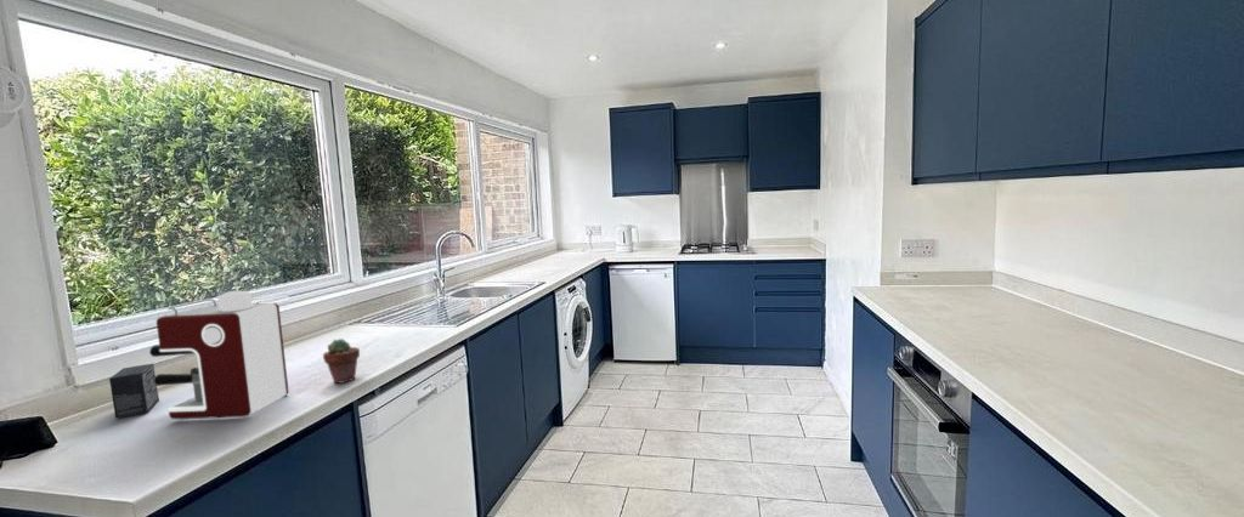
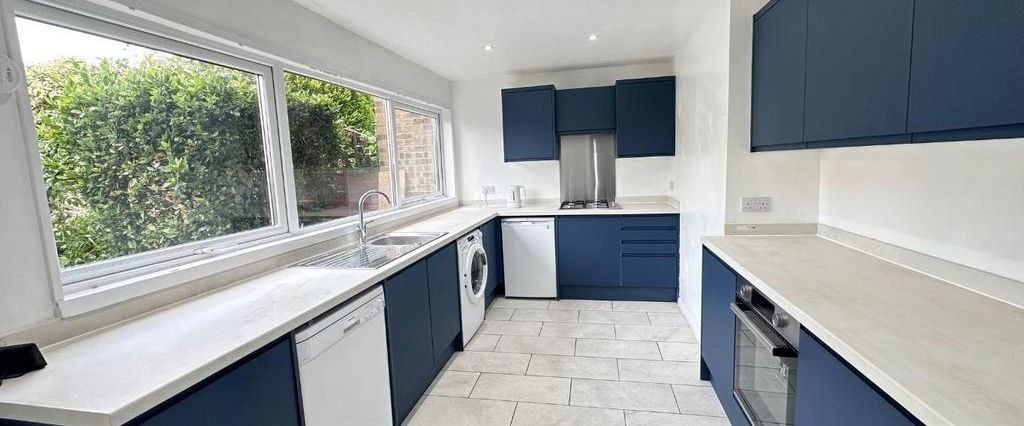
- small box [108,363,160,420]
- coffee maker [148,289,289,421]
- potted succulent [322,337,361,385]
